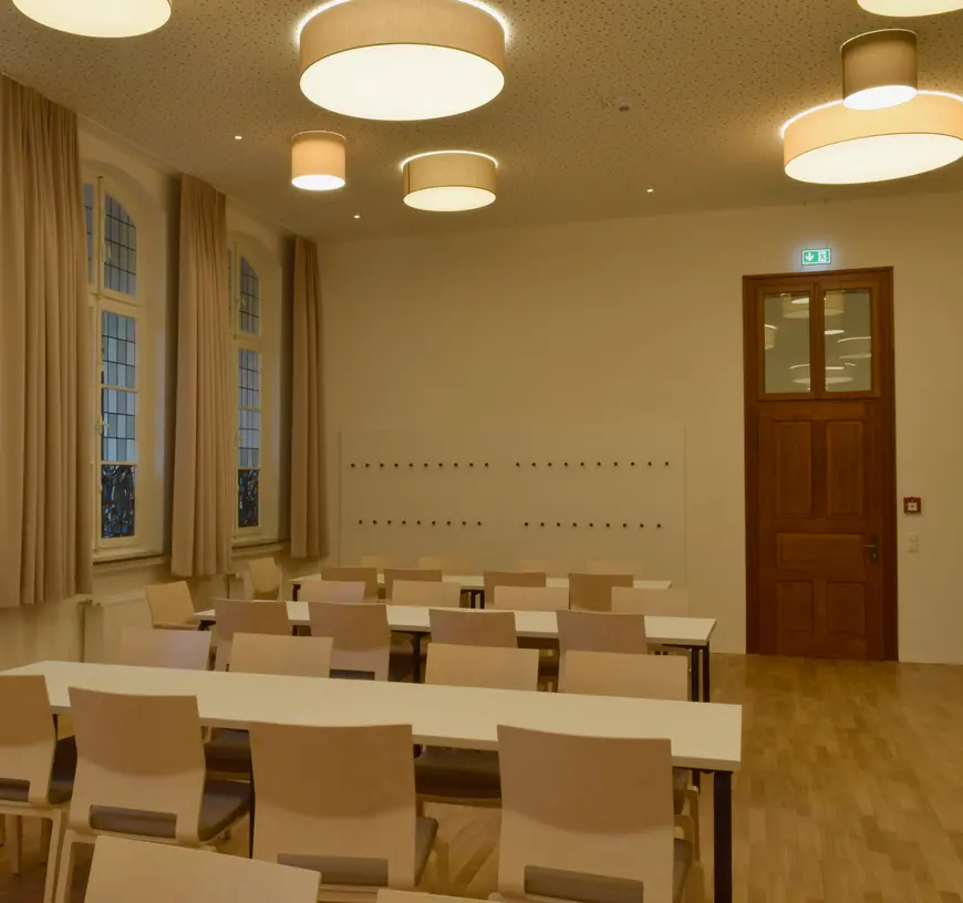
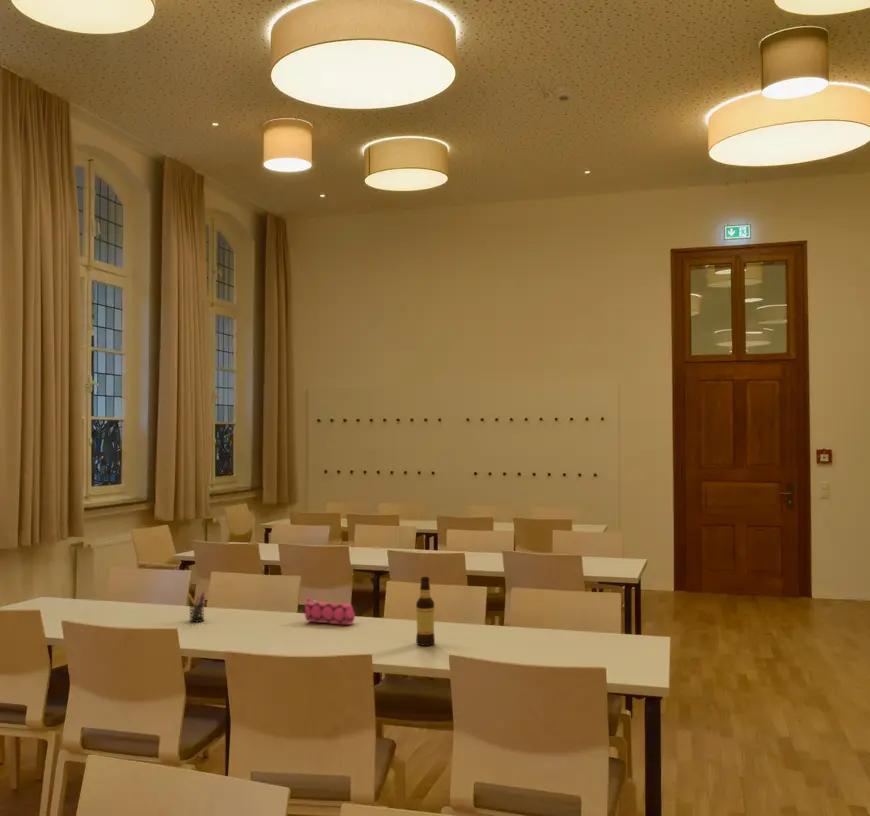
+ pen holder [187,590,206,623]
+ pencil case [301,597,356,626]
+ bottle [415,576,436,647]
